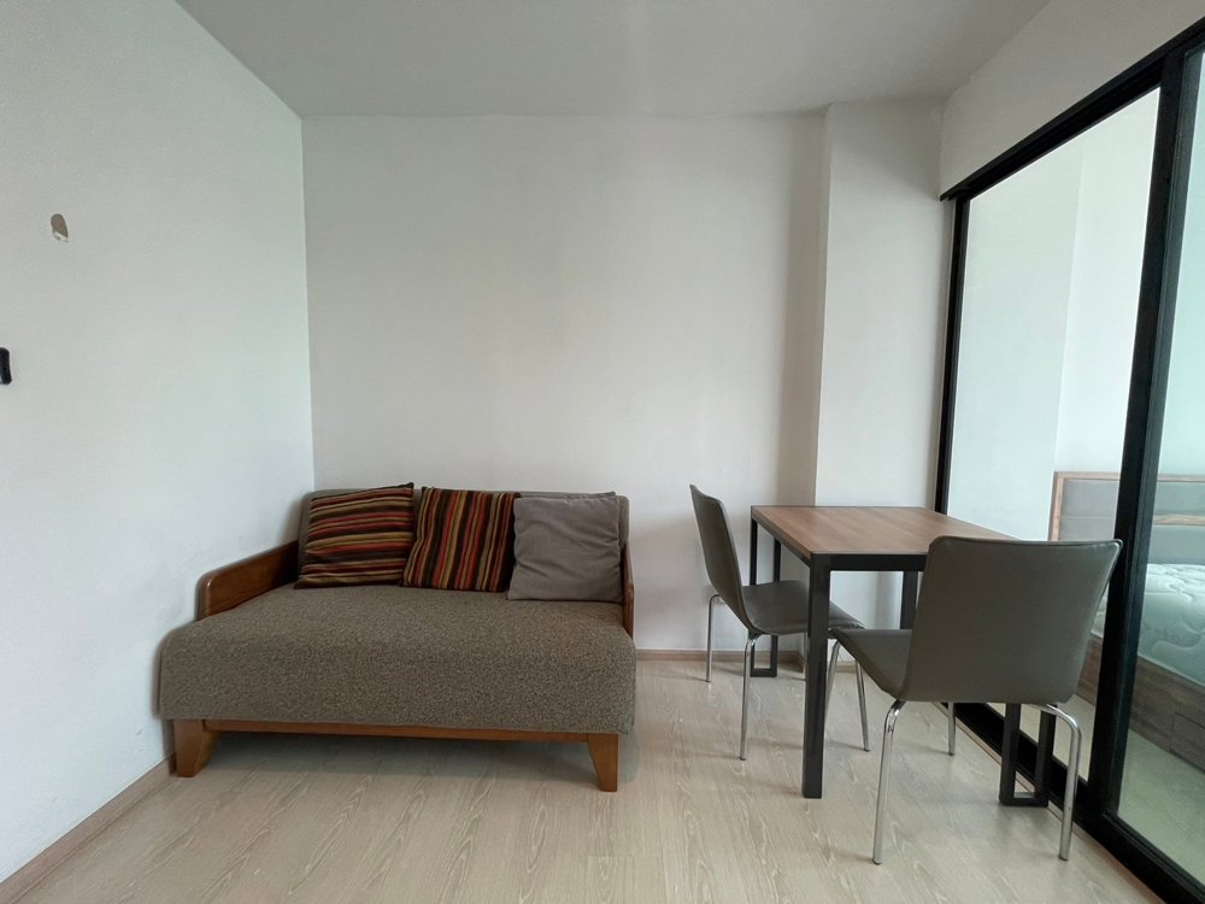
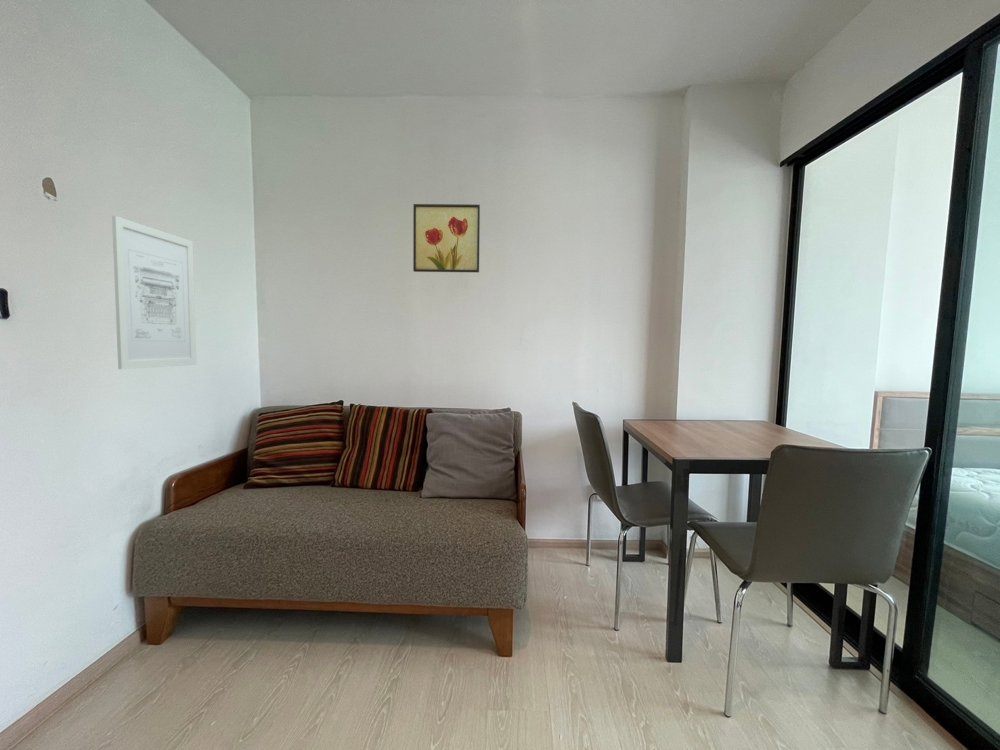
+ wall art [111,215,197,370]
+ wall art [412,203,481,273]
